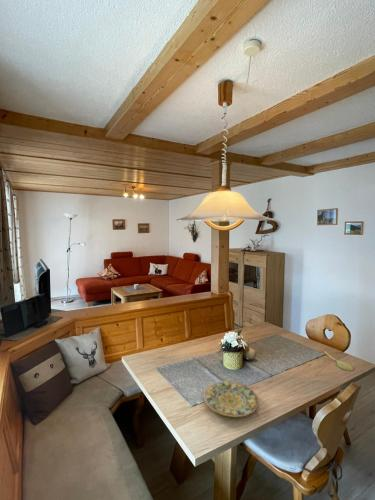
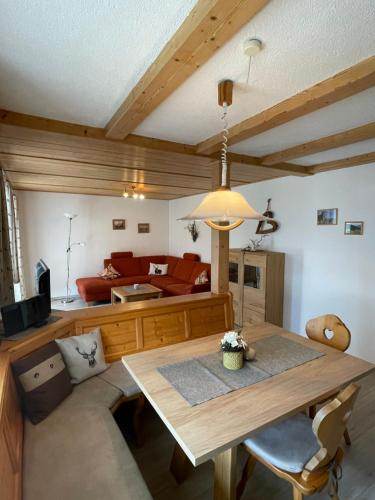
- spoon [323,350,354,372]
- plate [203,380,259,418]
